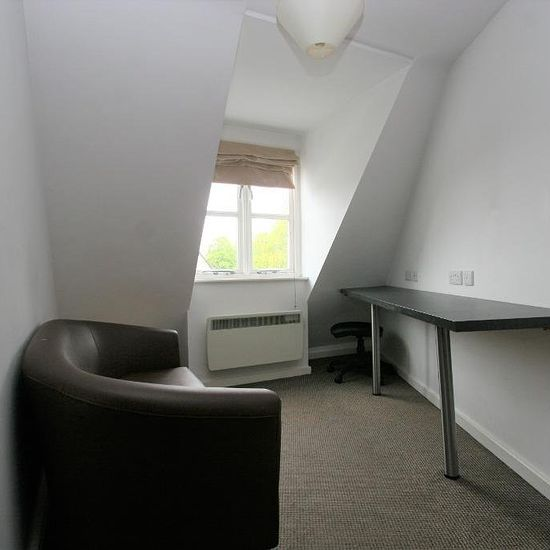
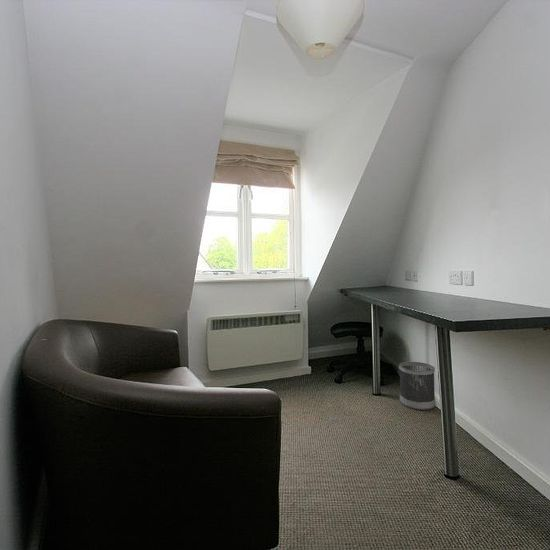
+ wastebasket [398,361,436,411]
